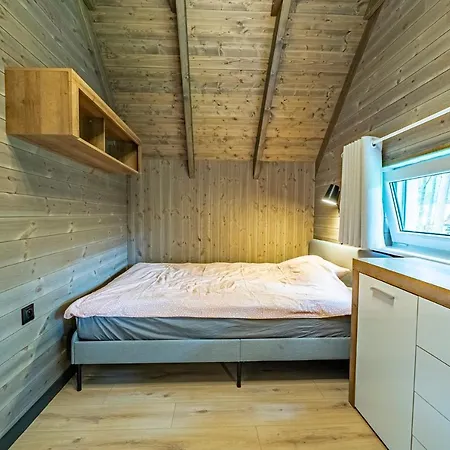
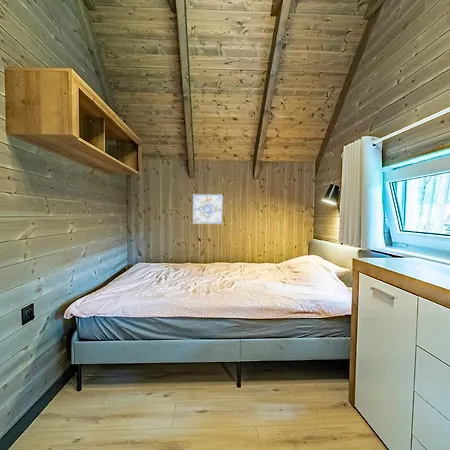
+ wall art [191,193,224,225]
